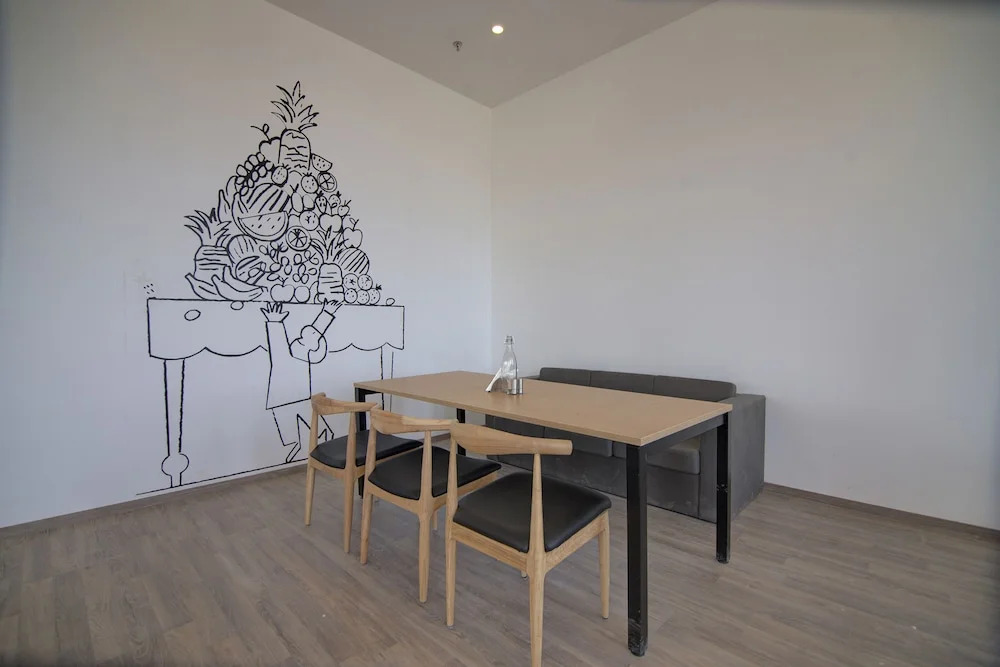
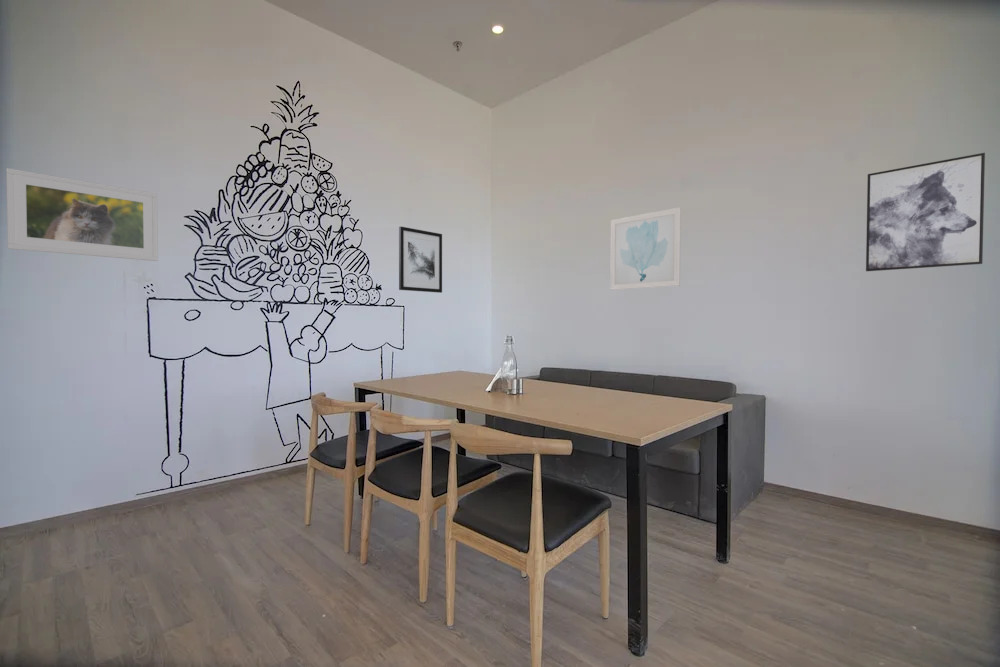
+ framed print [5,167,159,262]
+ wall art [398,226,443,294]
+ wall art [865,152,986,272]
+ wall art [609,206,682,291]
